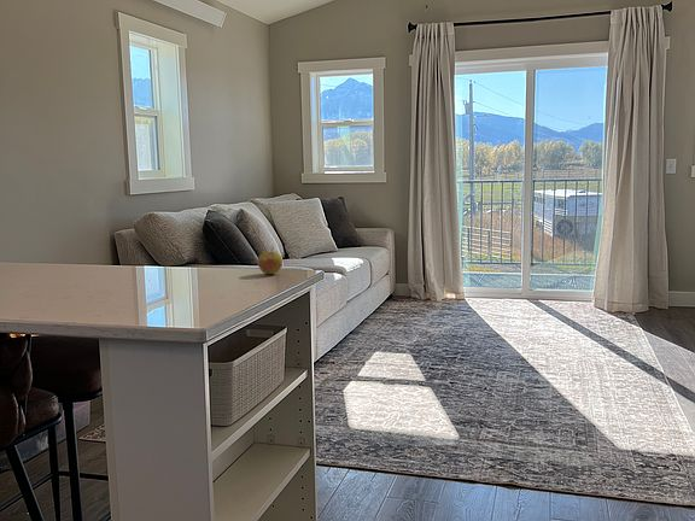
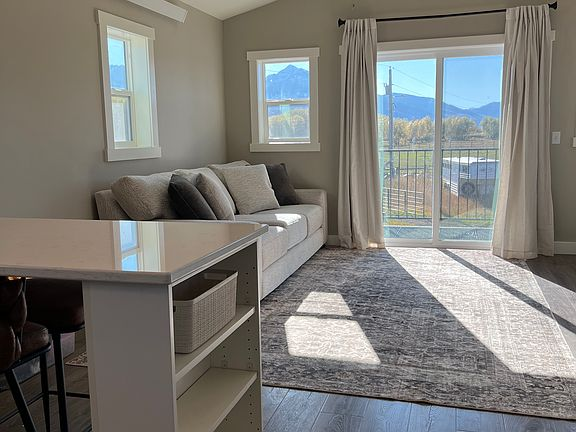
- apple [257,246,284,275]
